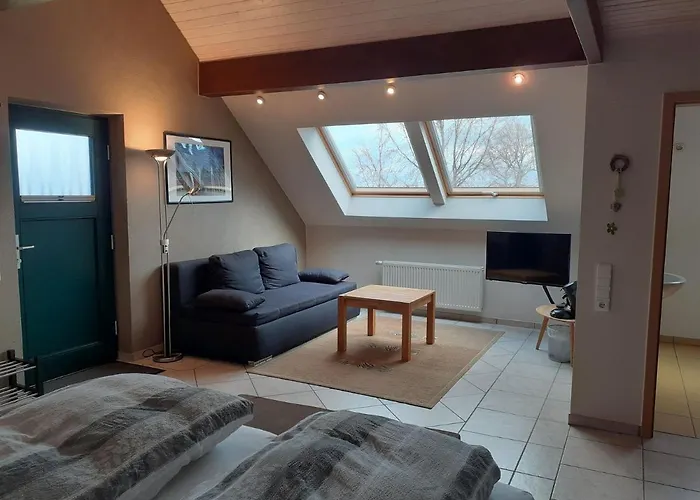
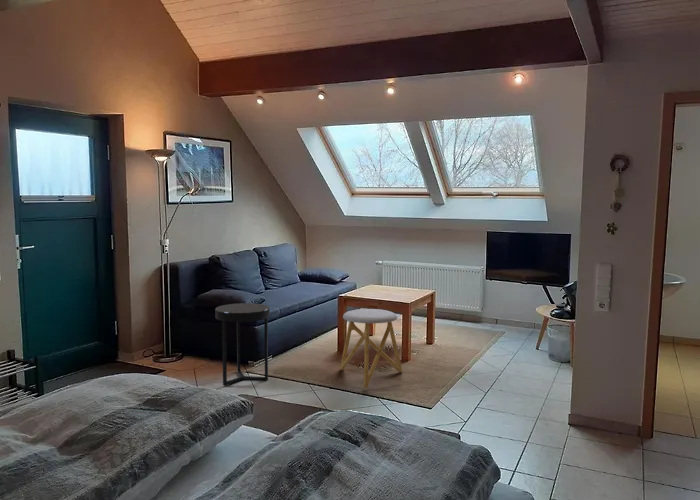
+ stool [339,308,403,389]
+ side table [214,302,271,386]
